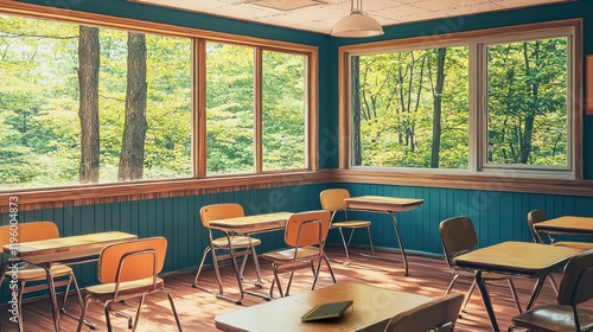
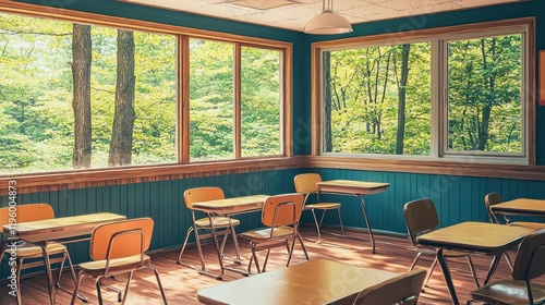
- notepad [300,299,355,323]
